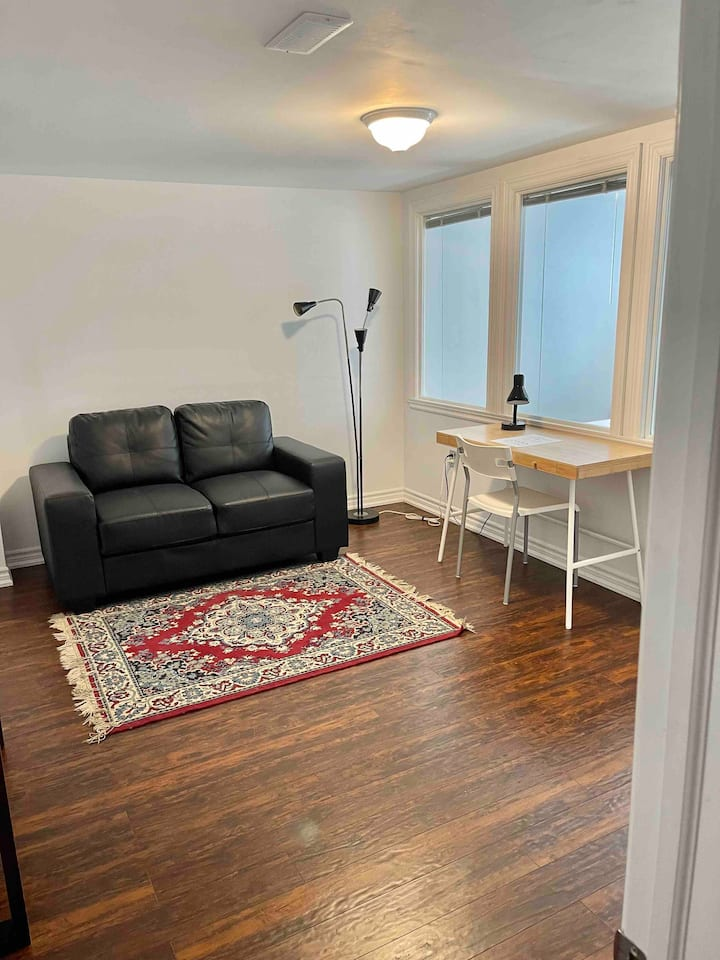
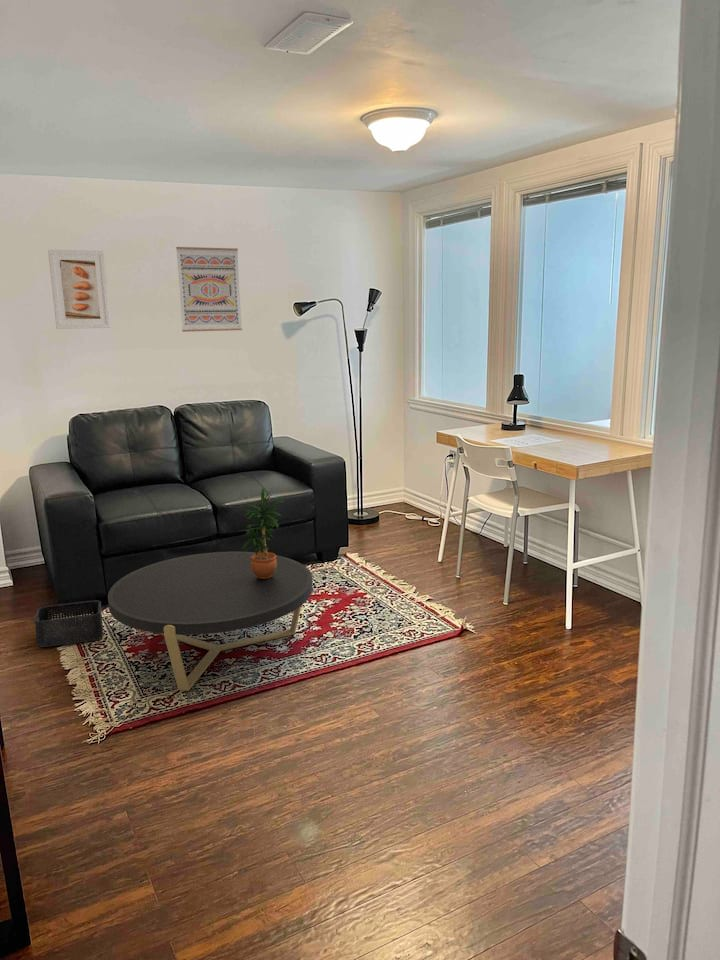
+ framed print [47,249,112,330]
+ coffee table [107,551,314,692]
+ potted plant [241,488,286,579]
+ storage bin [34,599,104,648]
+ wall art [175,246,243,333]
